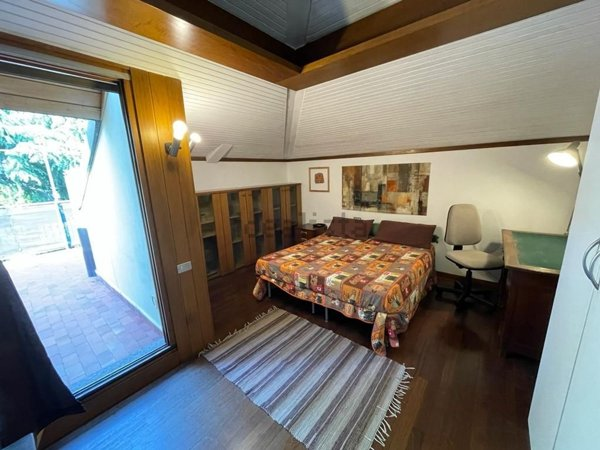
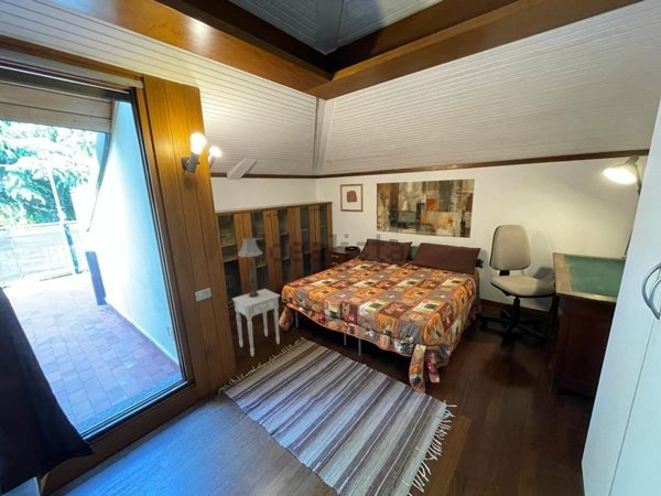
+ nightstand [231,288,281,357]
+ table lamp [237,237,263,298]
